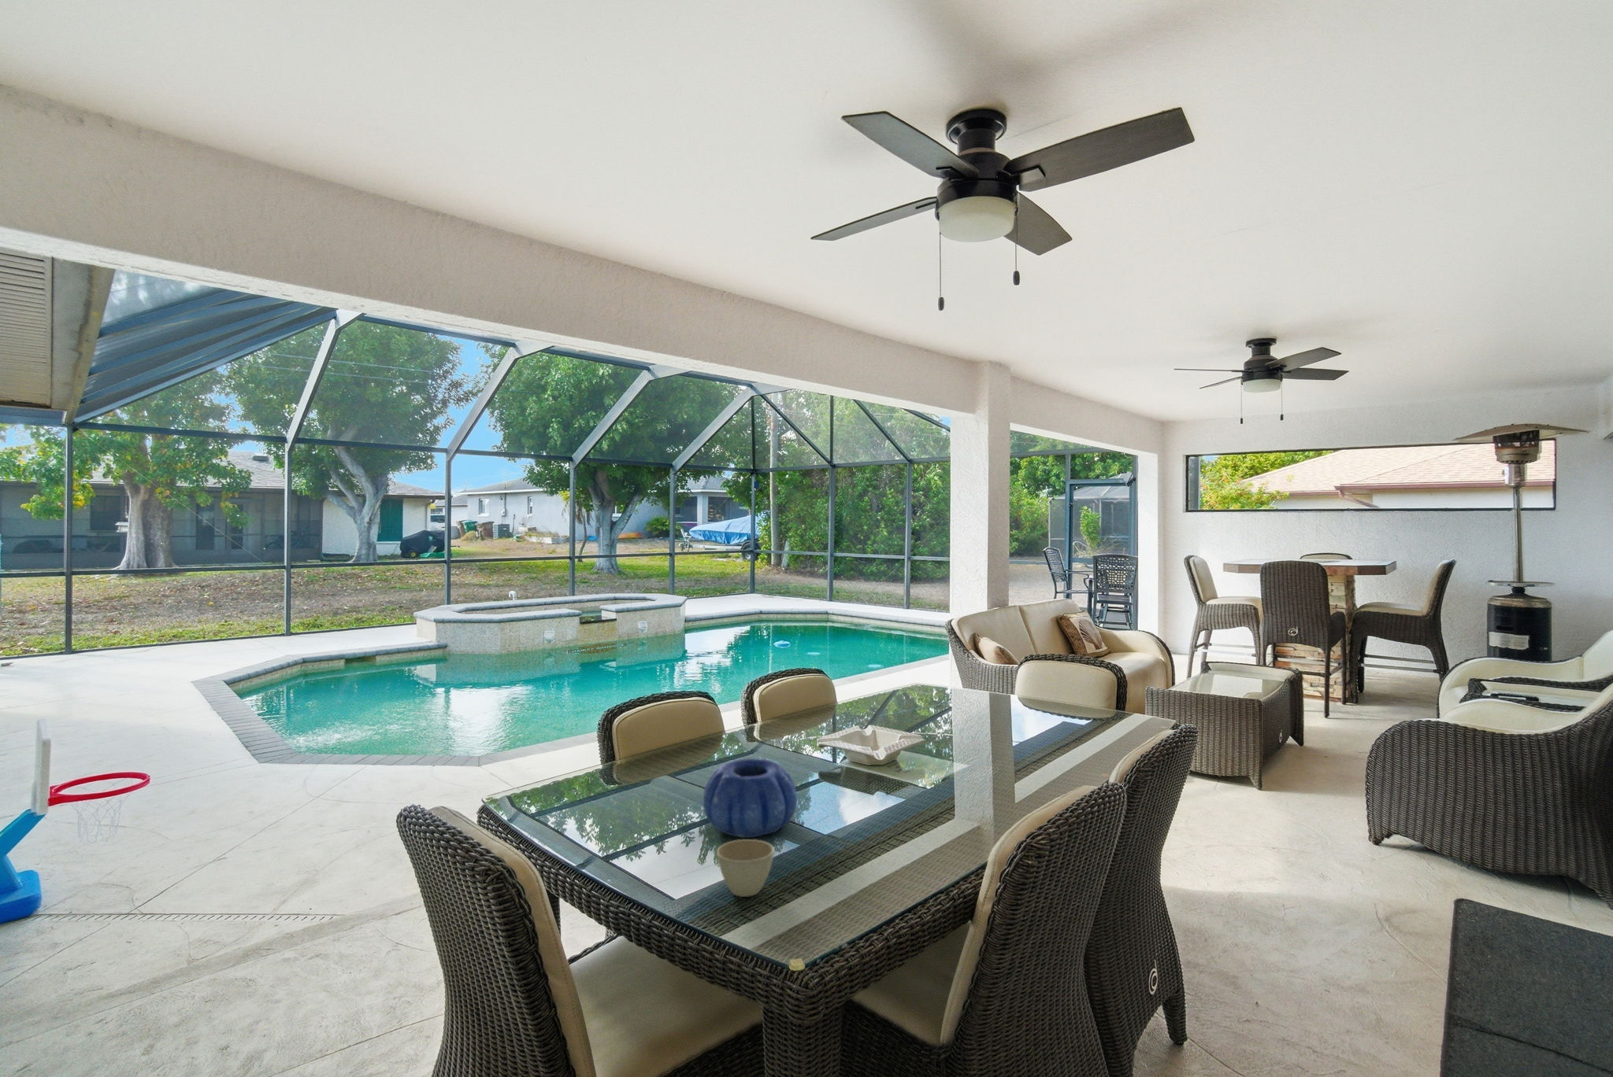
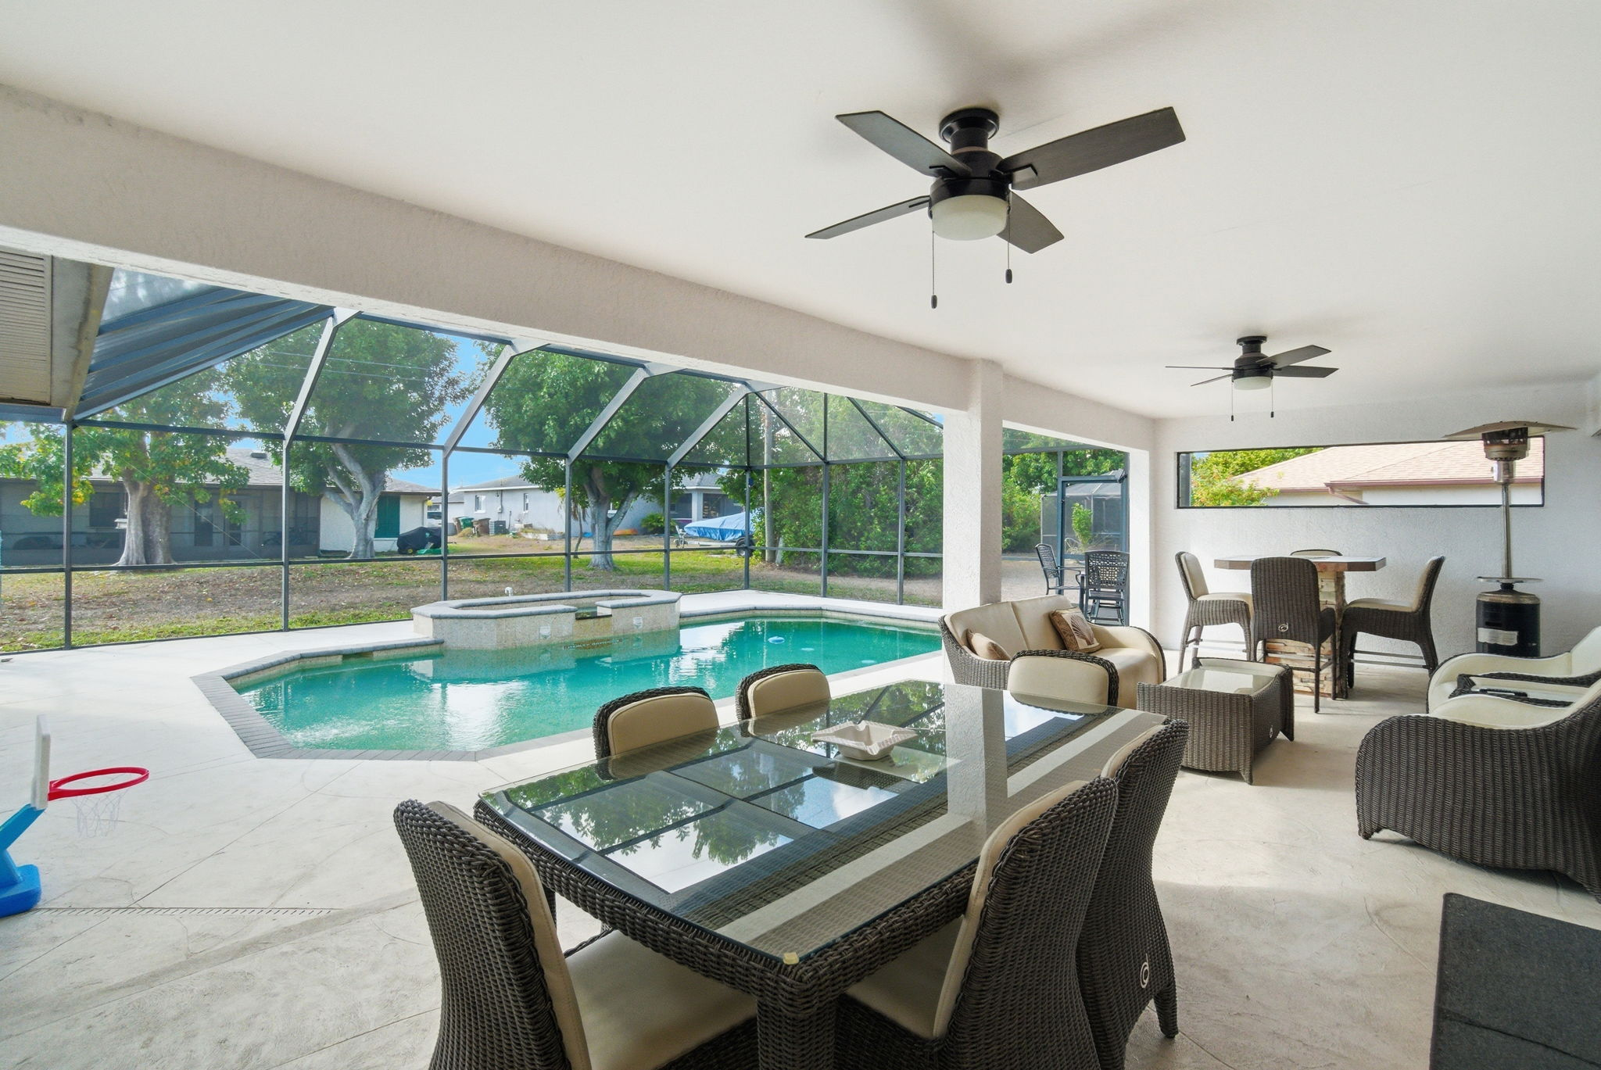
- flower pot [716,839,775,898]
- decorative bowl [702,757,797,839]
